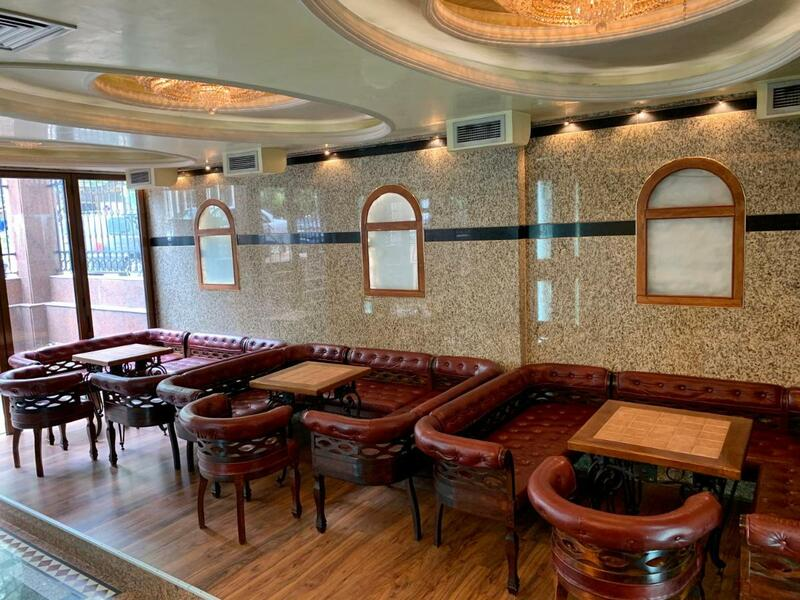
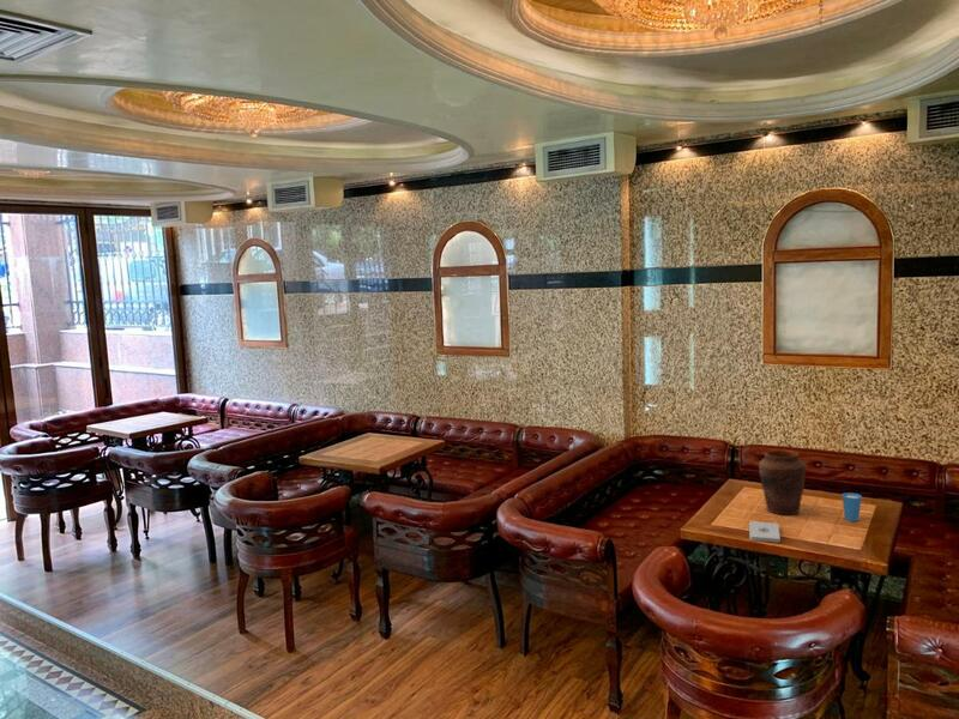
+ cup [842,491,863,522]
+ vase [758,448,807,515]
+ notepad [748,520,782,544]
